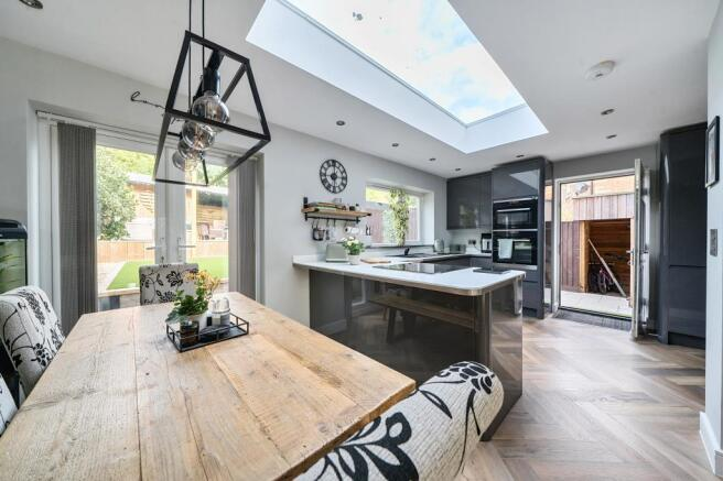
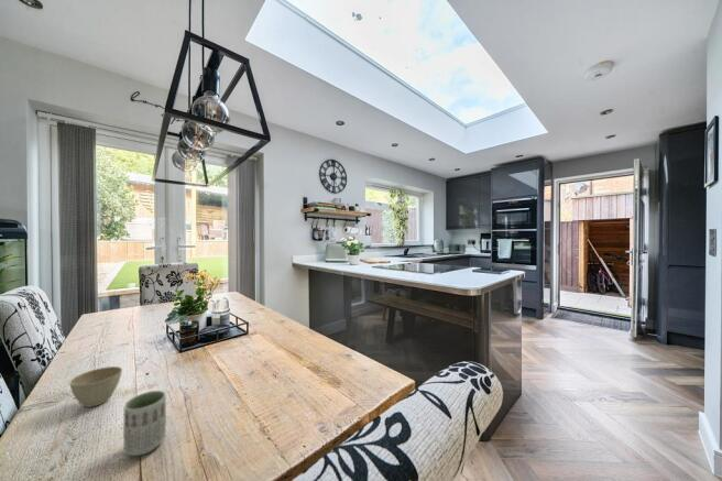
+ flower pot [68,365,123,408]
+ cup [122,390,167,457]
